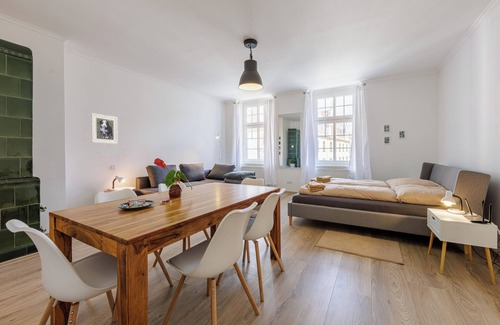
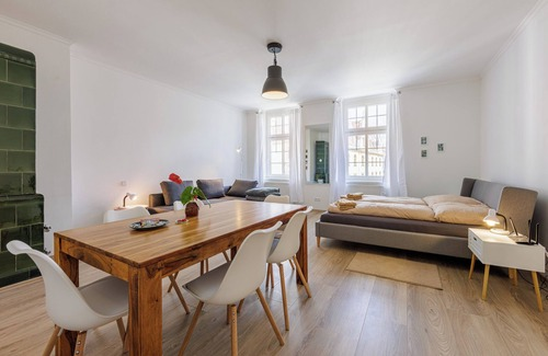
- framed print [90,112,119,145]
